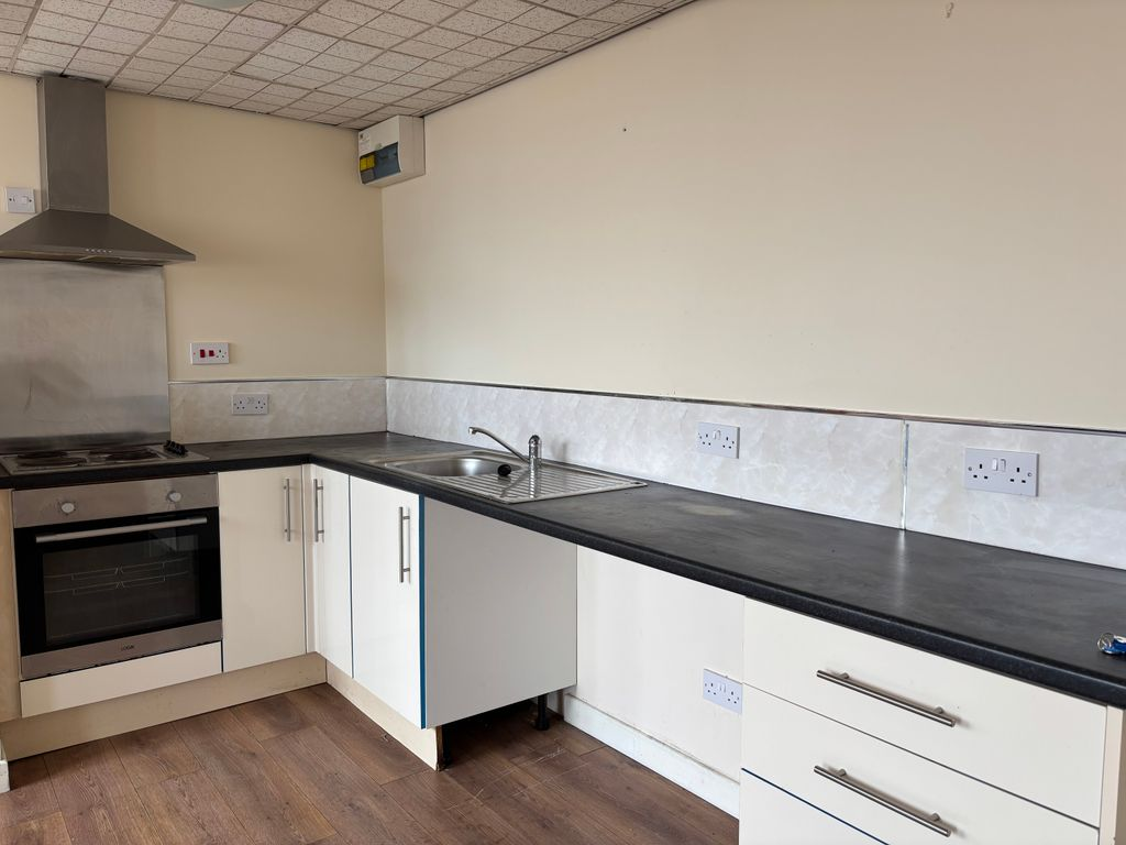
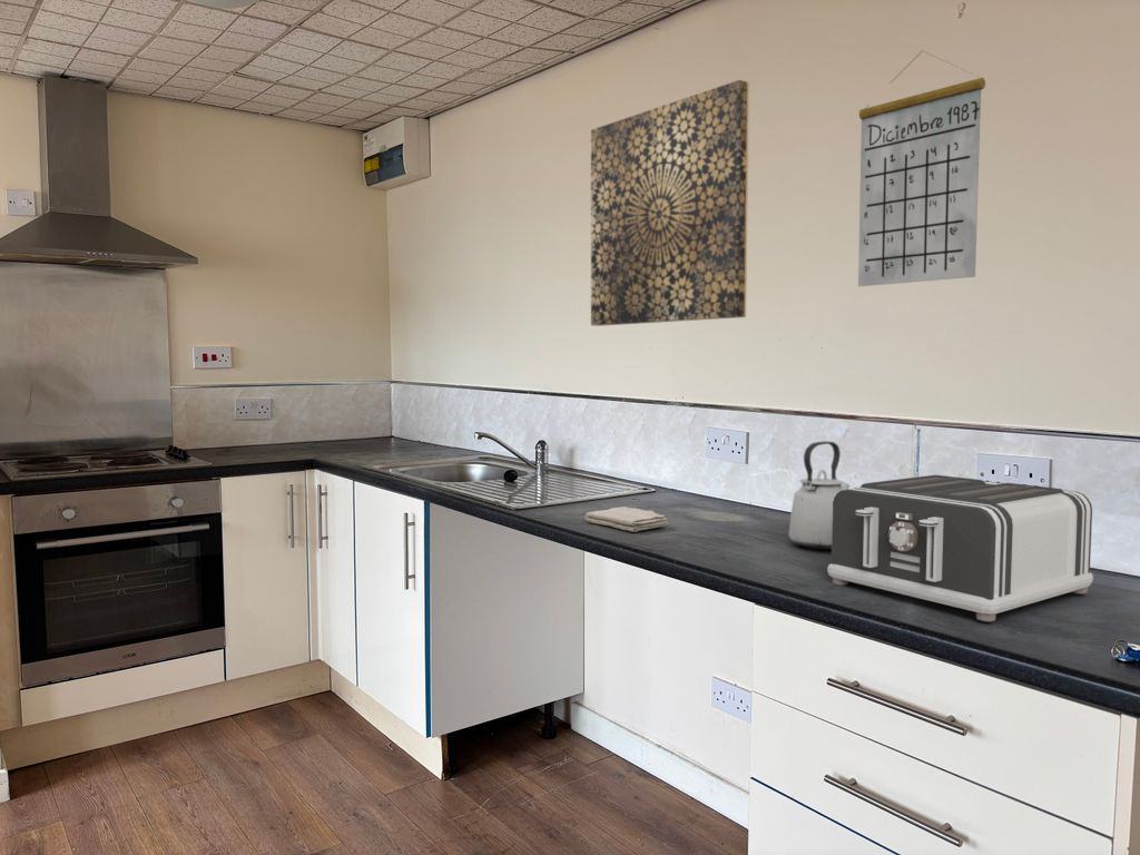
+ washcloth [583,505,669,533]
+ wall art [590,79,750,327]
+ calendar [857,49,986,287]
+ kettle [788,441,851,551]
+ toaster [826,474,1094,622]
